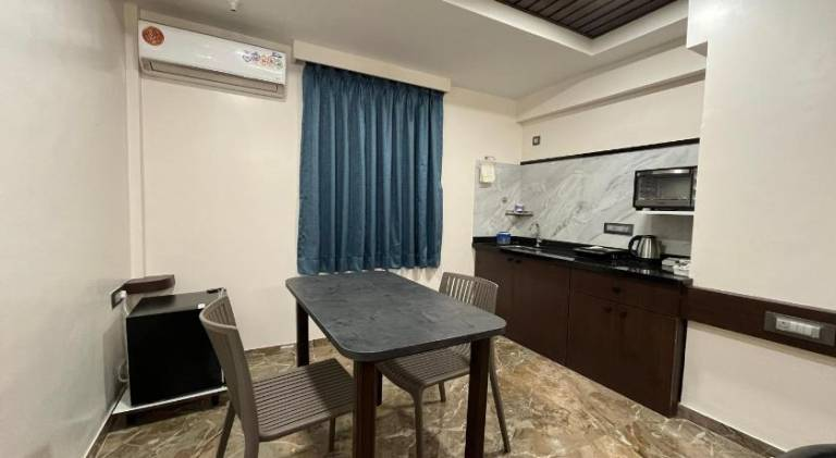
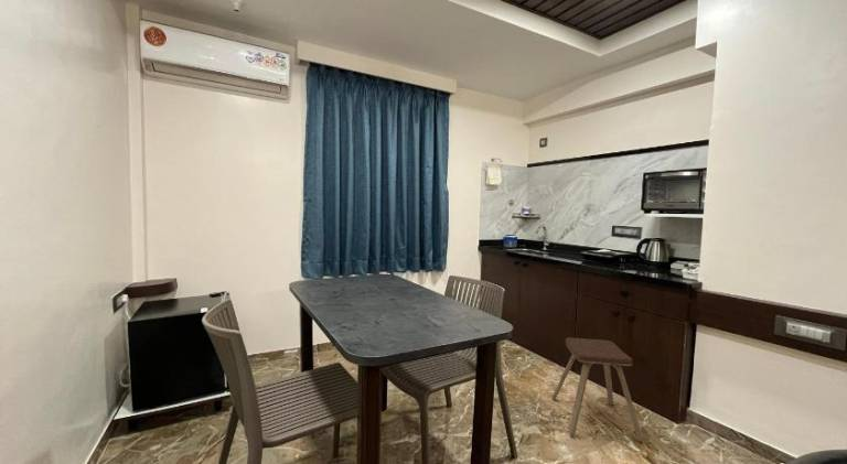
+ music stool [551,336,644,443]
